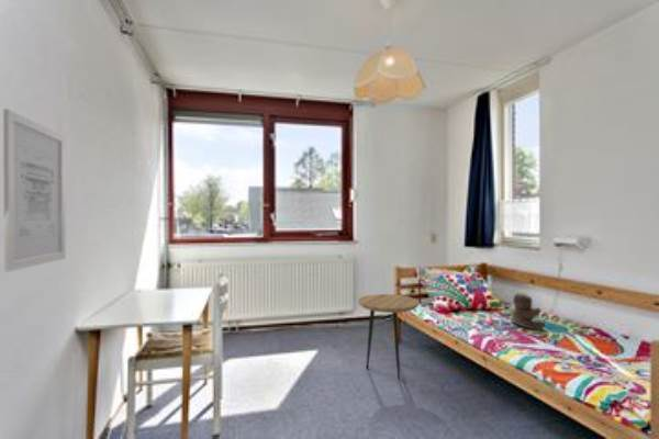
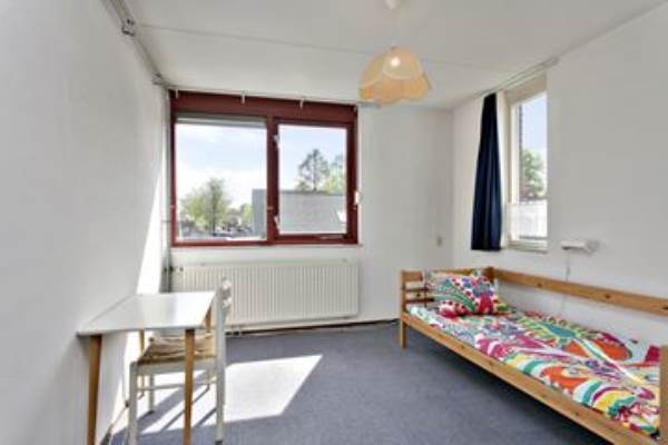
- wall art [2,108,67,272]
- side table [357,293,420,381]
- teddy bear [510,291,546,331]
